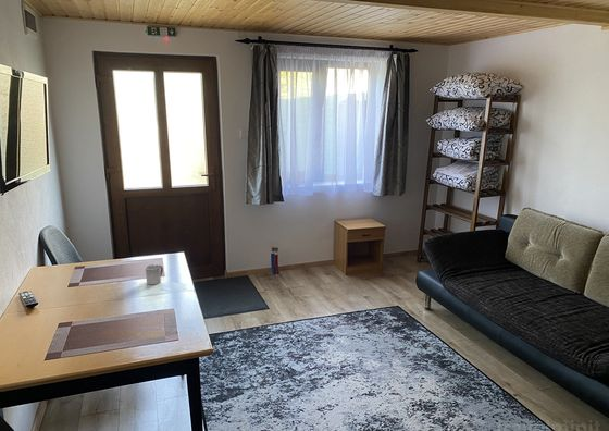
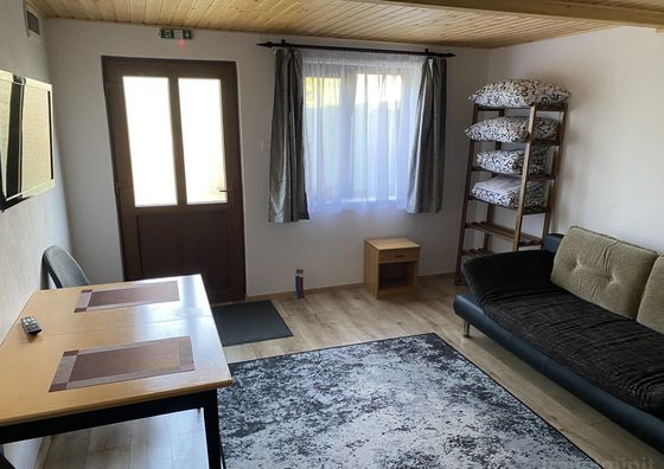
- cup [145,263,164,285]
